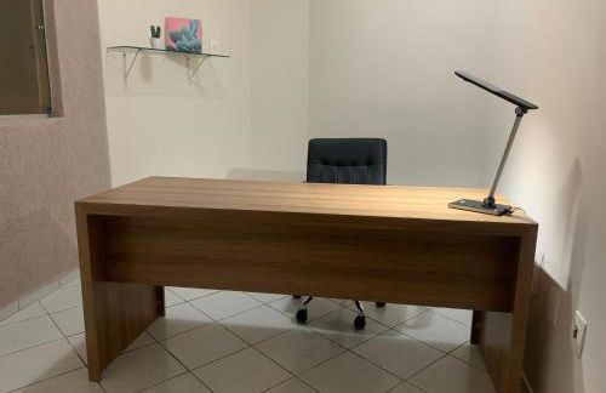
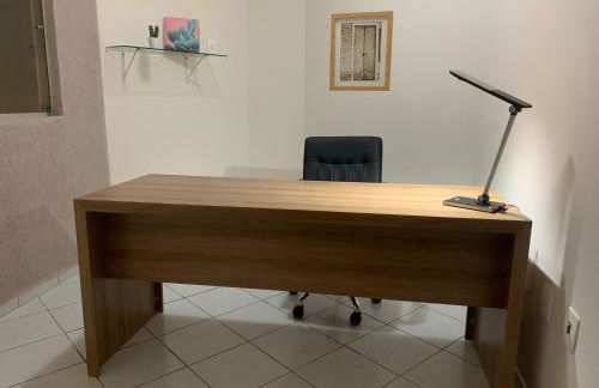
+ wall art [328,10,394,92]
